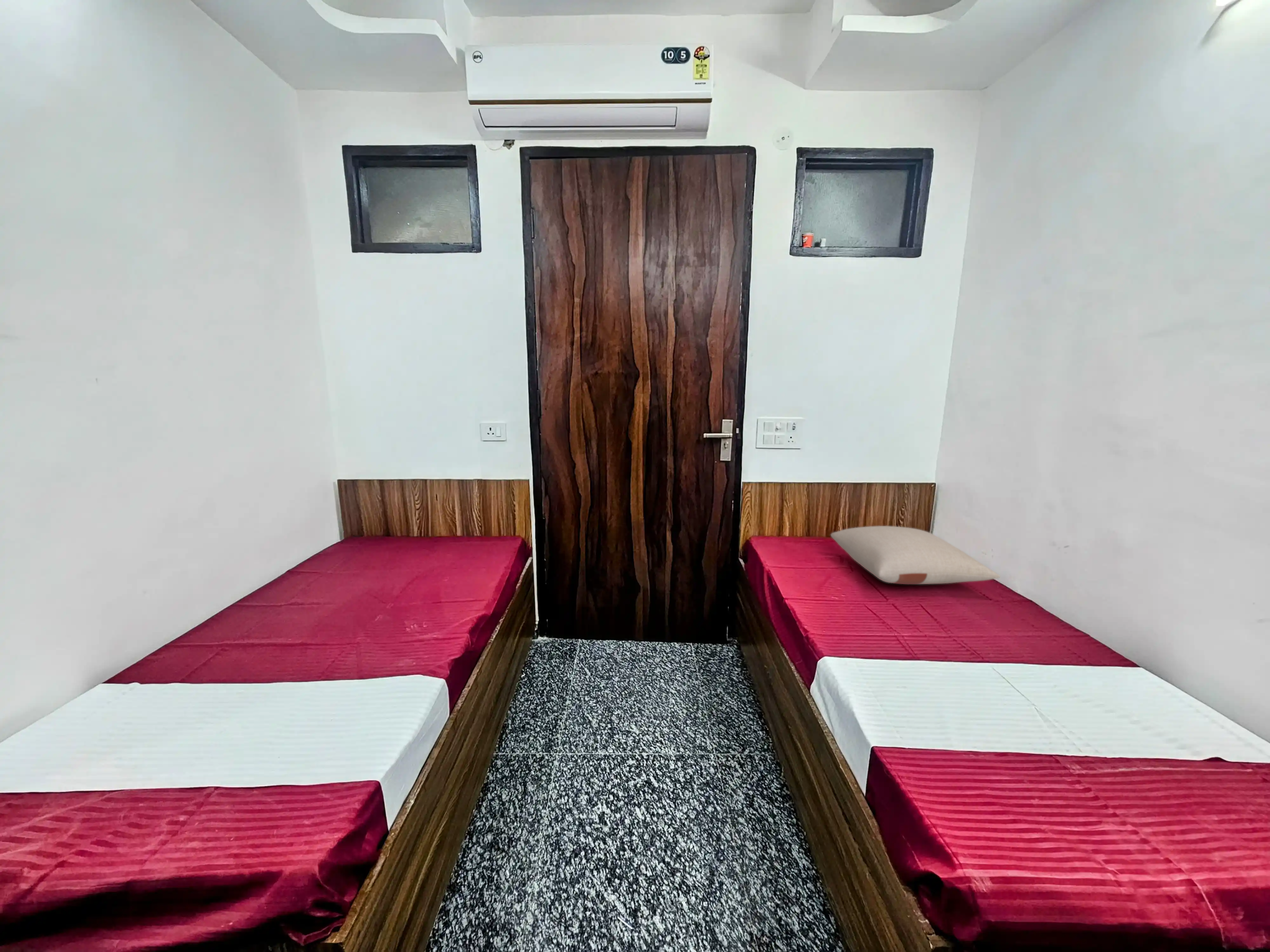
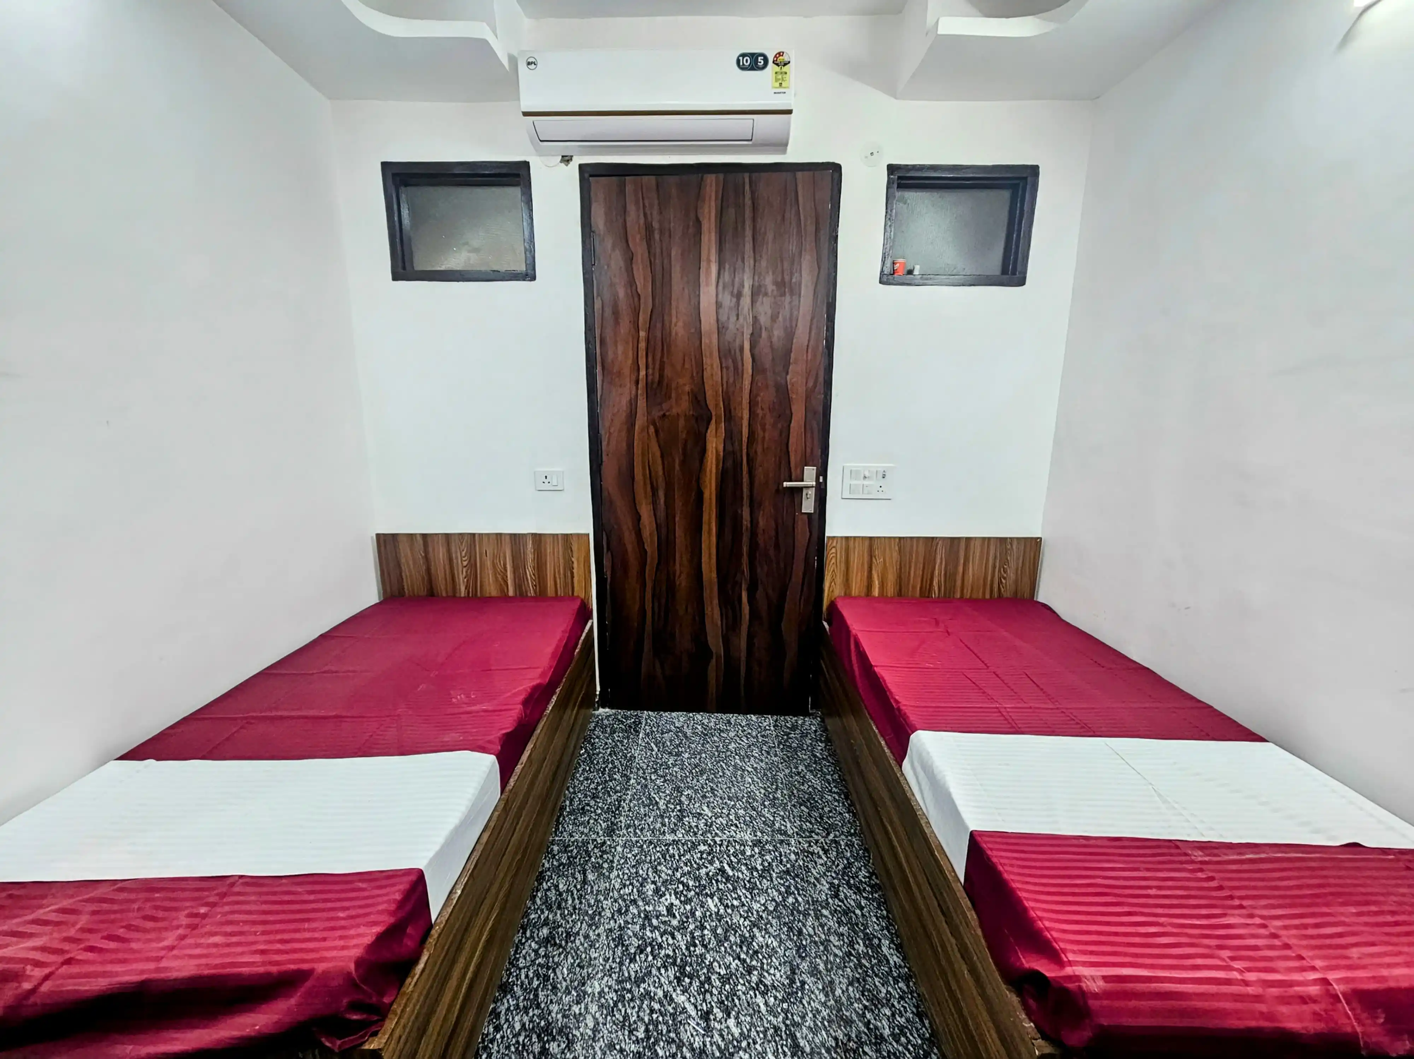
- pillow [830,526,1000,585]
